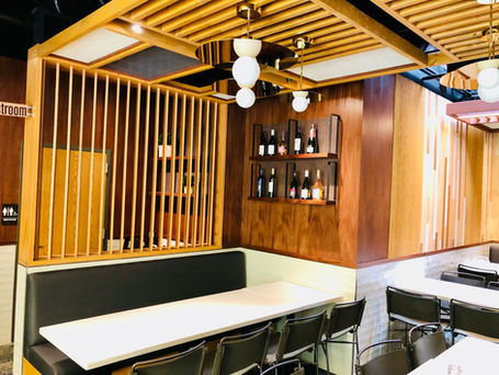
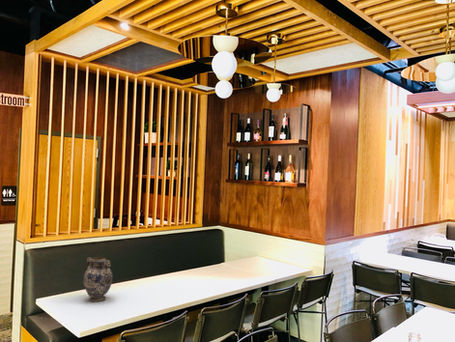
+ decorative vase [83,256,114,303]
